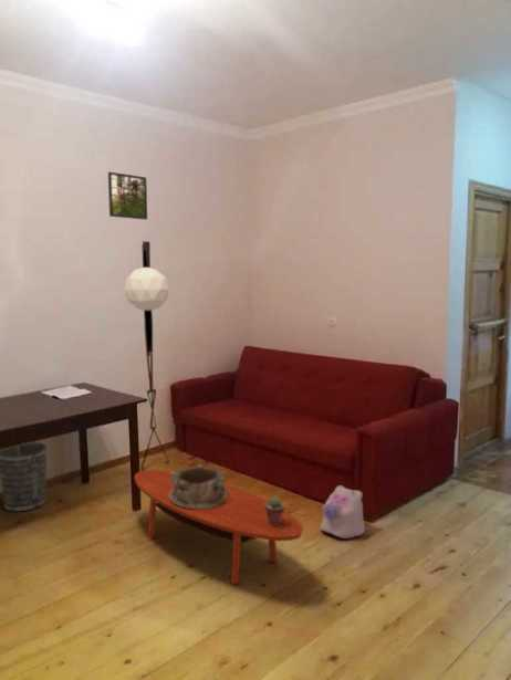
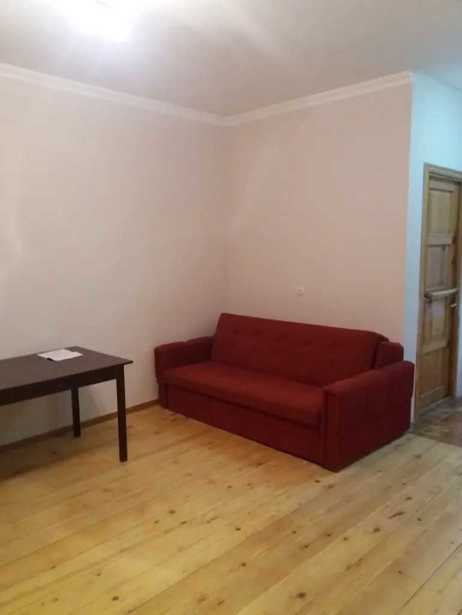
- wastebasket [0,441,48,513]
- floor lamp [124,240,170,471]
- potted succulent [265,495,285,525]
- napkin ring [169,463,228,510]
- plush toy [320,484,366,540]
- coffee table [134,469,304,585]
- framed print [107,170,148,221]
